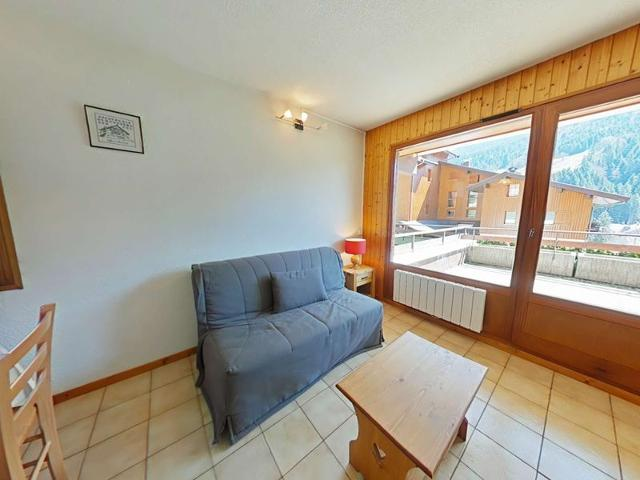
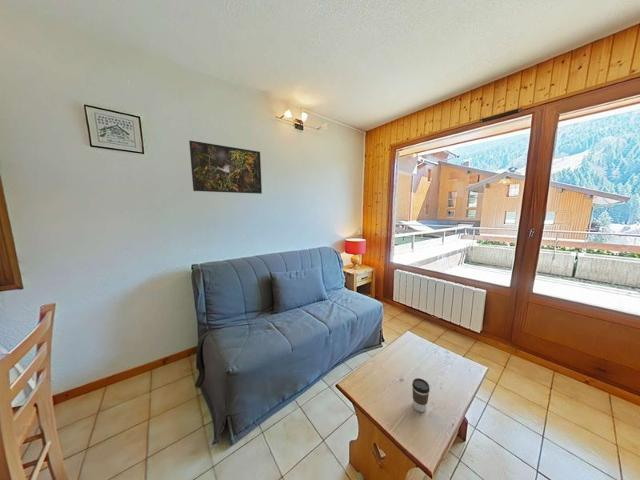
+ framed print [188,140,263,195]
+ coffee cup [411,377,431,413]
